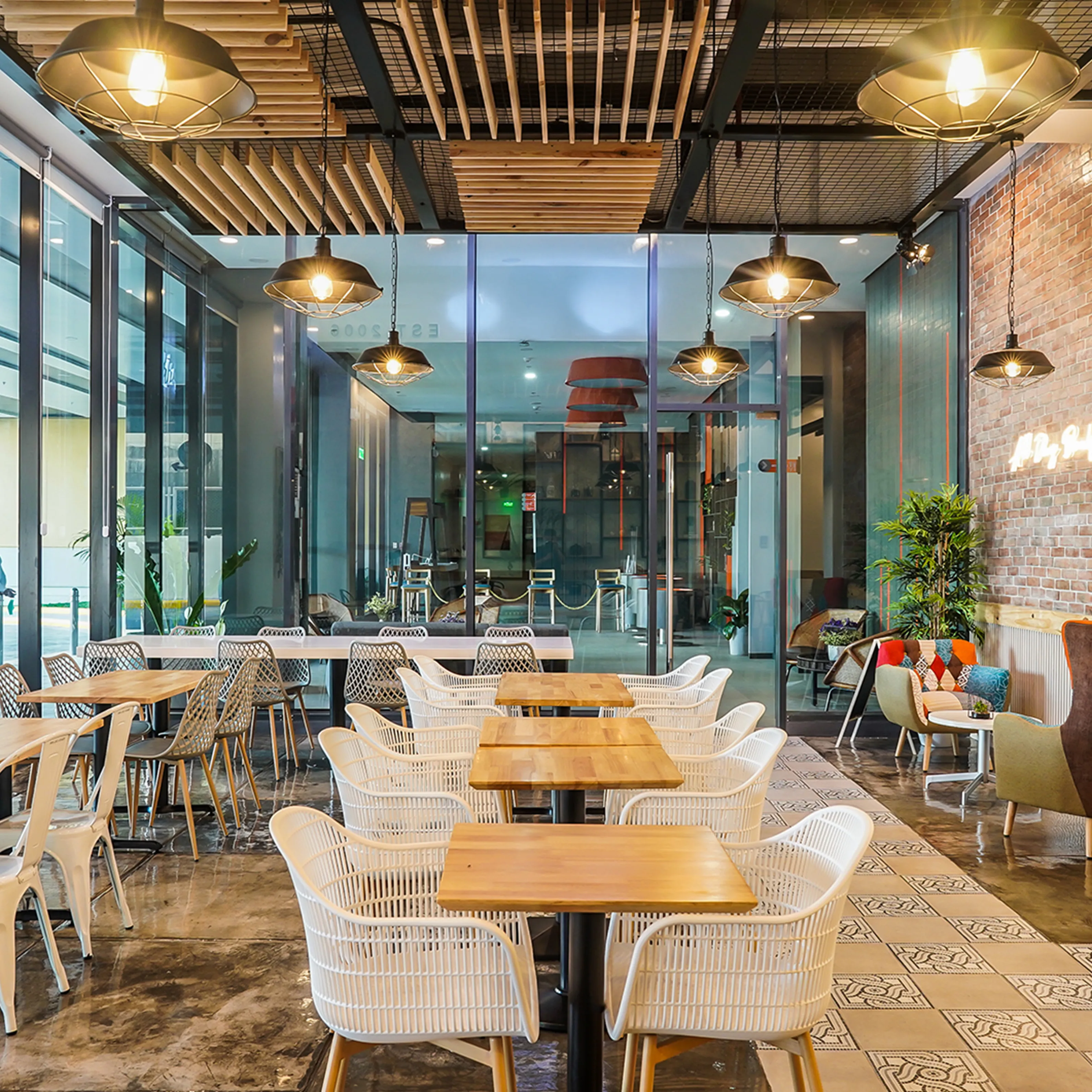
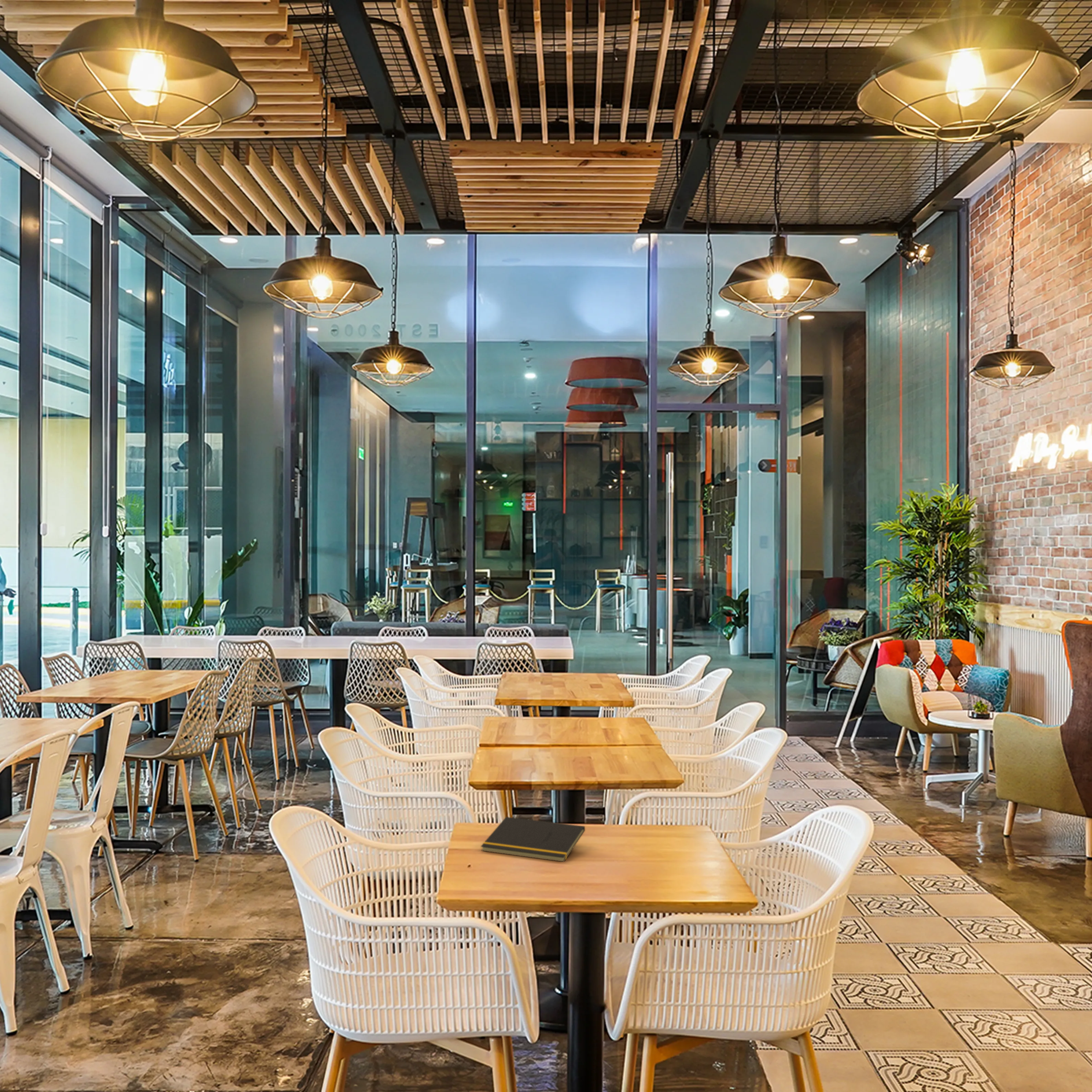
+ notepad [480,817,585,862]
